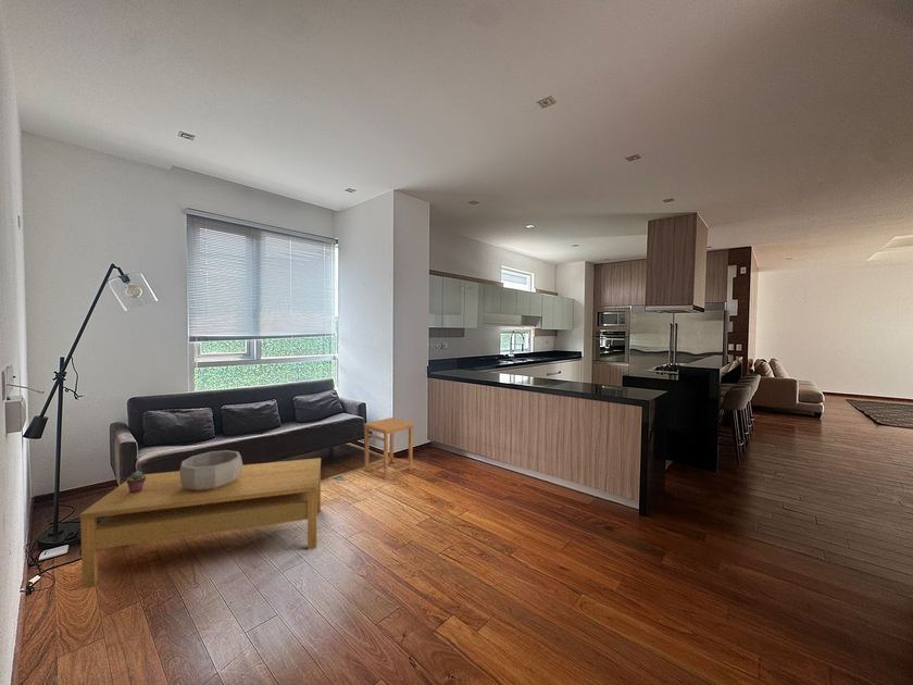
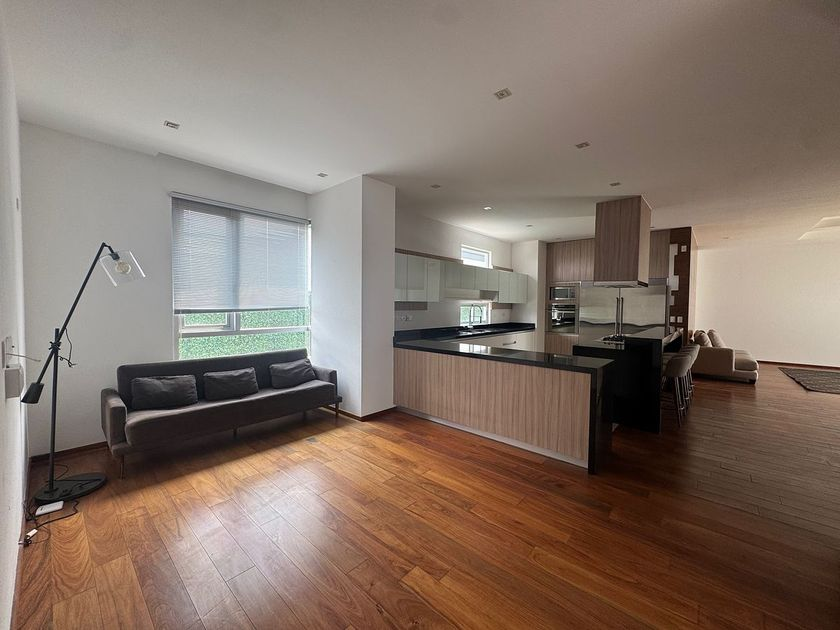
- potted succulent [125,470,146,493]
- coffee table [78,457,322,589]
- decorative bowl [179,449,243,491]
- side table [363,416,414,481]
